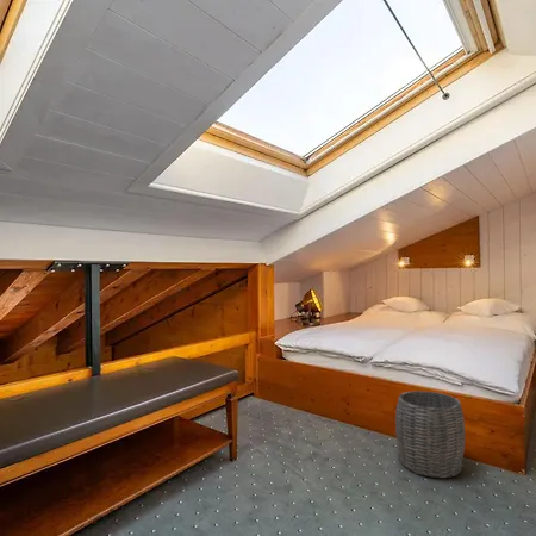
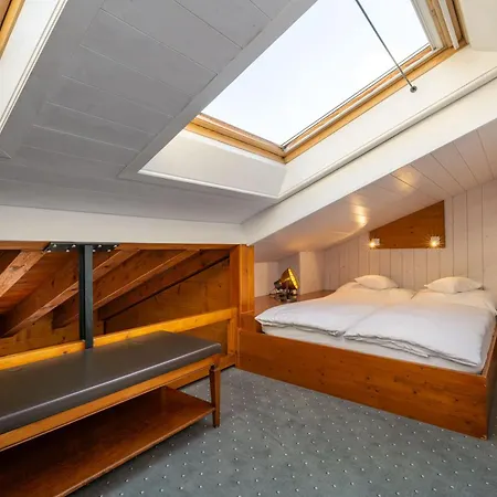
- woven basket [394,389,466,479]
